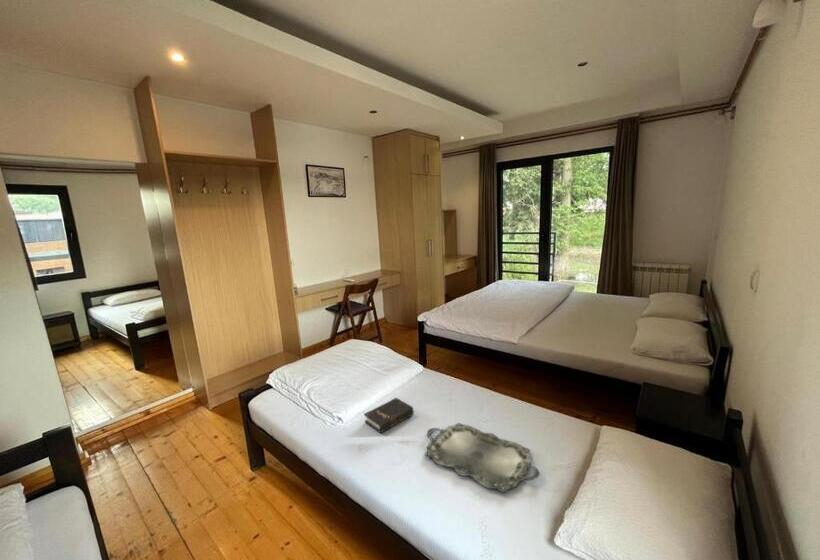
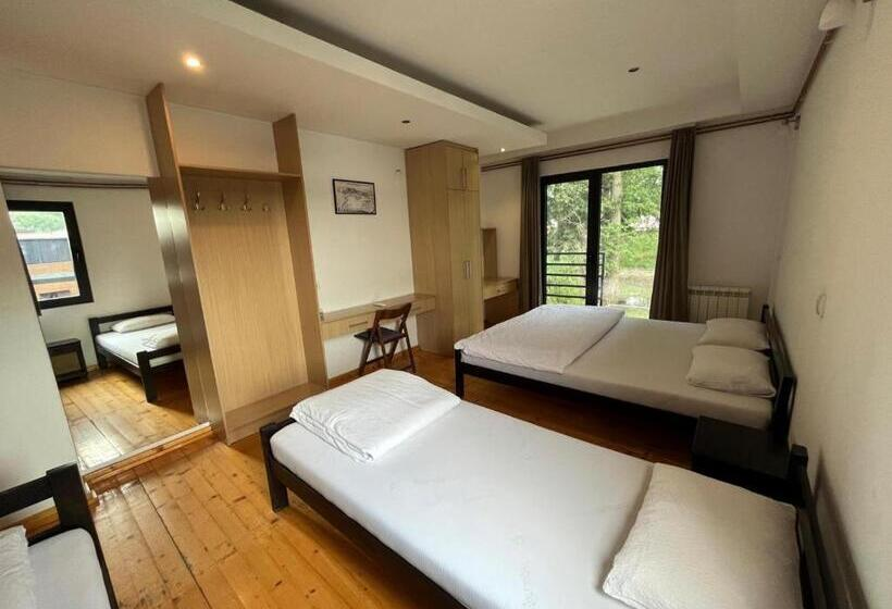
- hardback book [363,397,415,434]
- serving tray [424,422,541,494]
